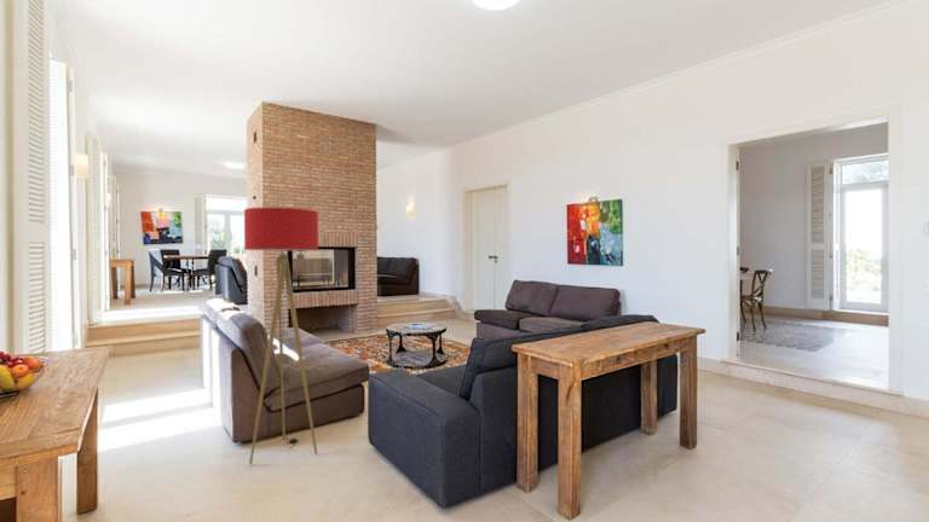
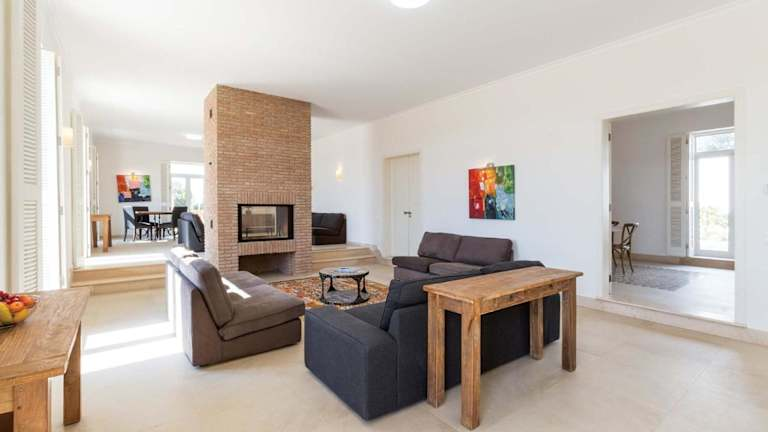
- floor lamp [243,207,319,466]
